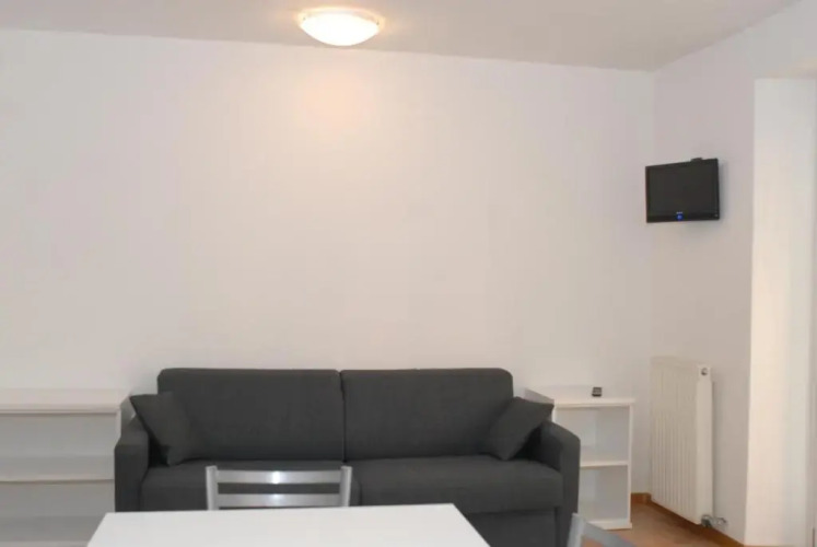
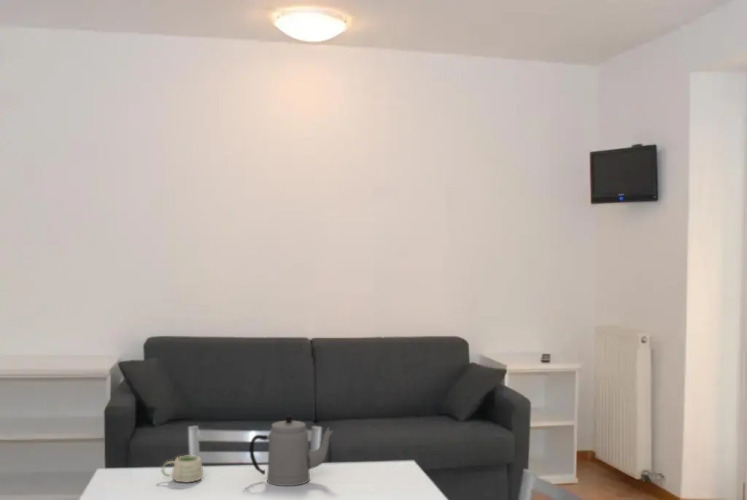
+ teapot [248,414,334,487]
+ mug [161,454,204,483]
